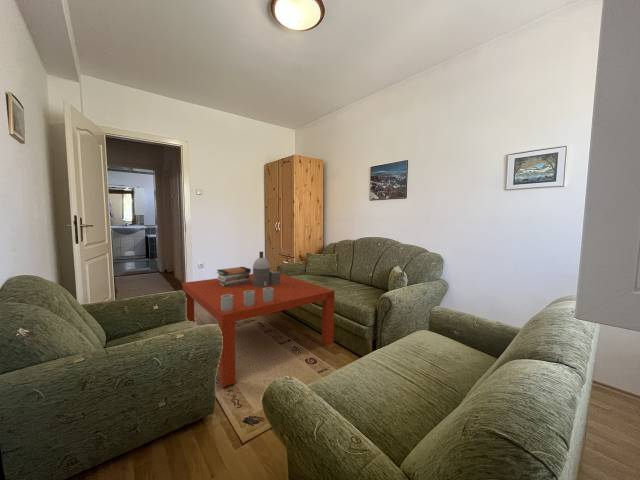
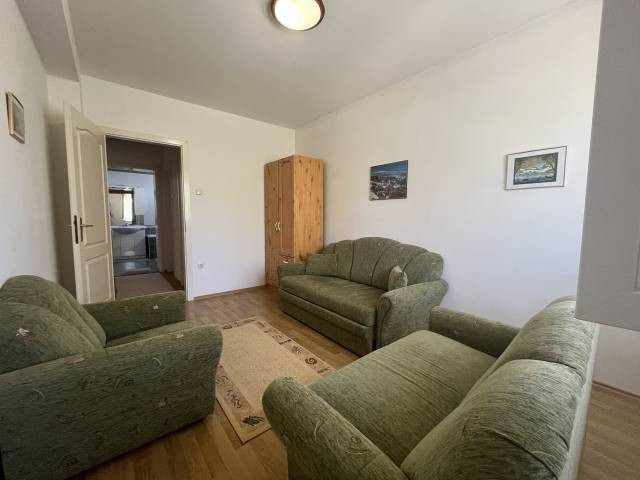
- coffee table [181,251,336,388]
- book stack [216,266,252,287]
